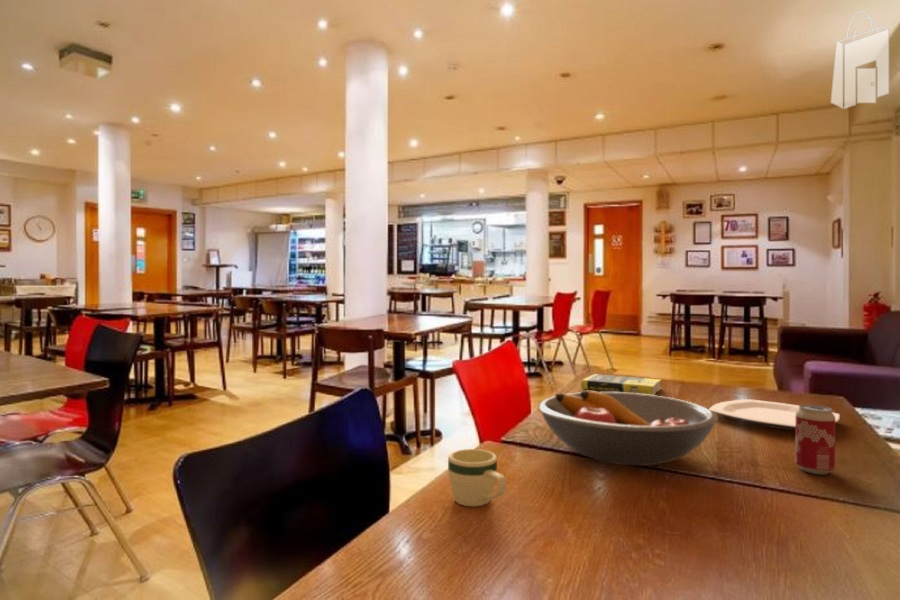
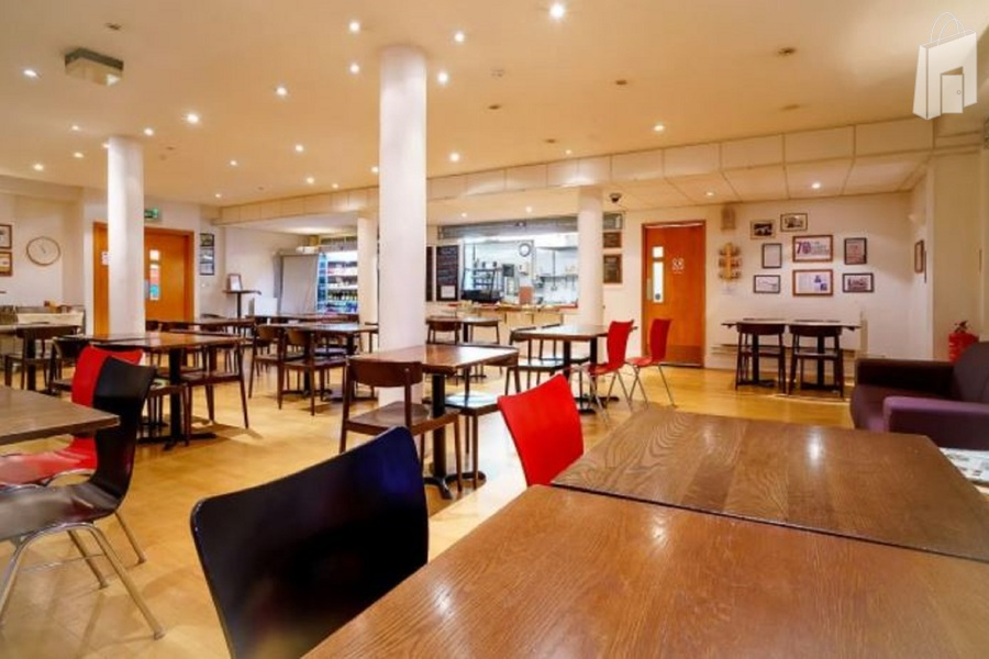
- fruit bowl [537,390,719,467]
- mug [447,448,507,507]
- beverage can [794,404,836,475]
- plate [708,398,841,431]
- book [580,373,662,396]
